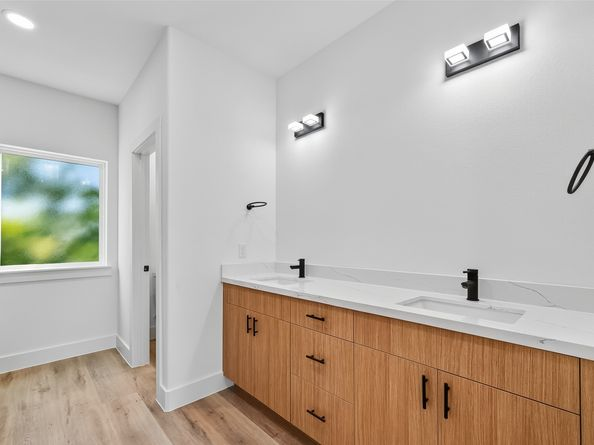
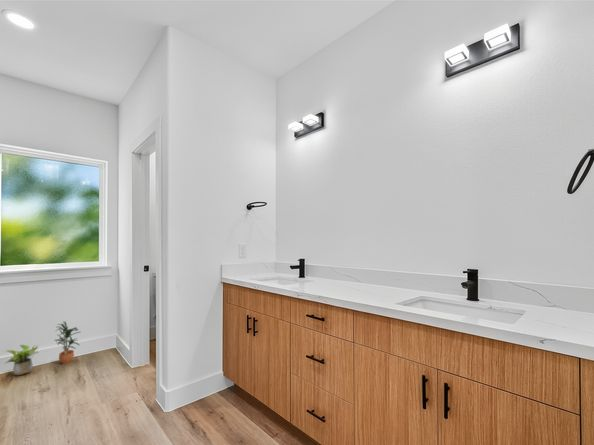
+ potted plant [54,320,80,365]
+ potted plant [4,344,40,376]
